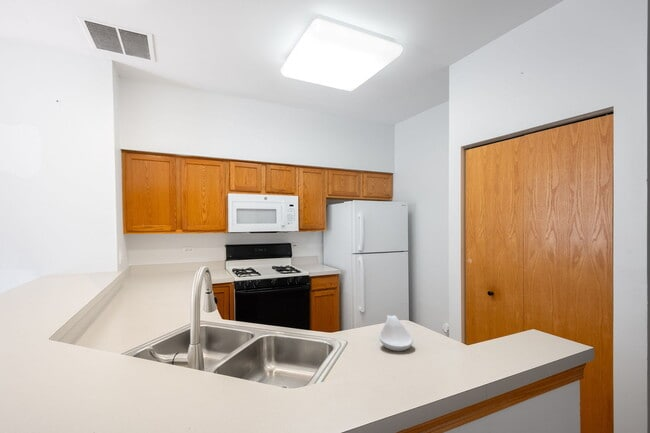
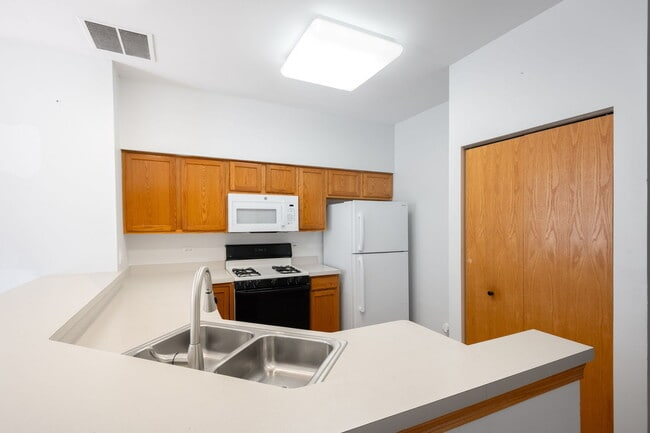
- spoon rest [378,314,414,352]
